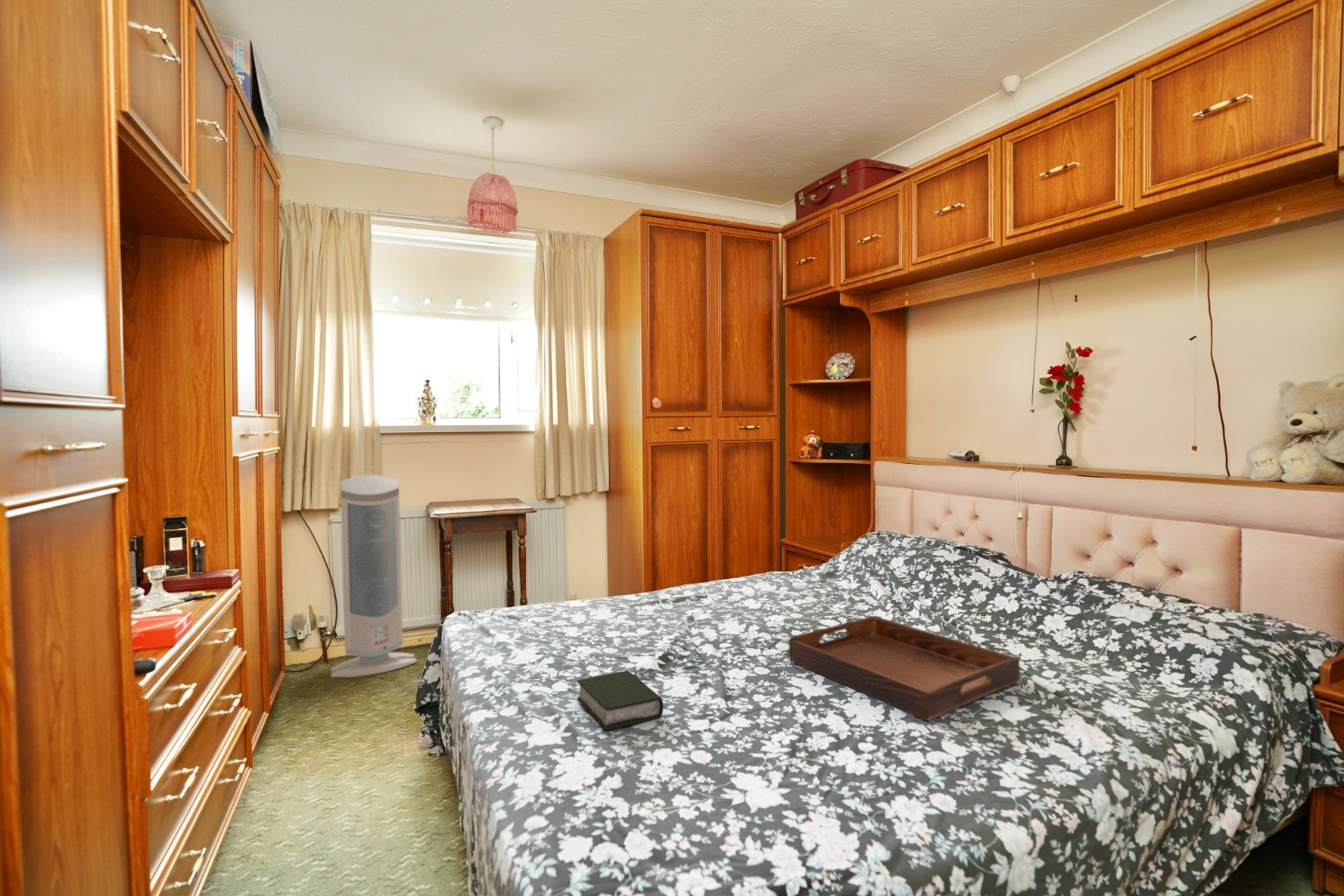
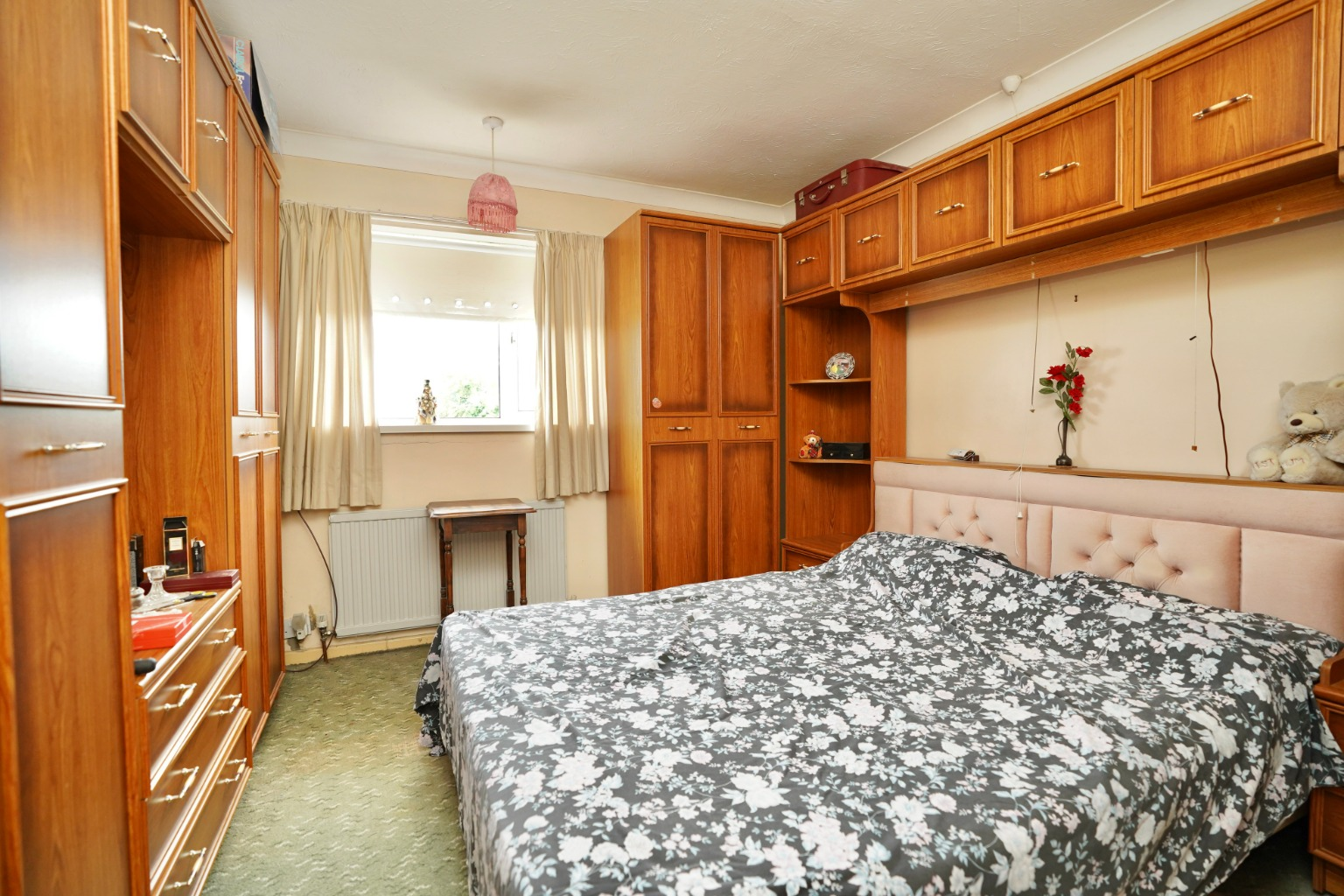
- book [577,669,664,732]
- serving tray [788,615,1020,722]
- air purifier [330,474,417,678]
